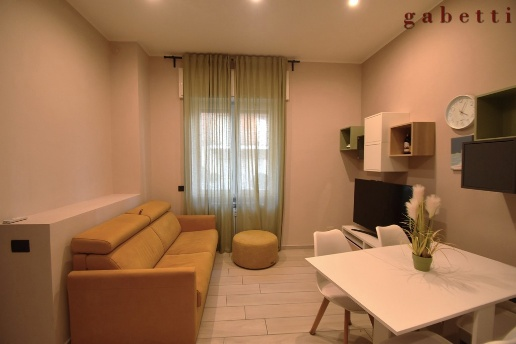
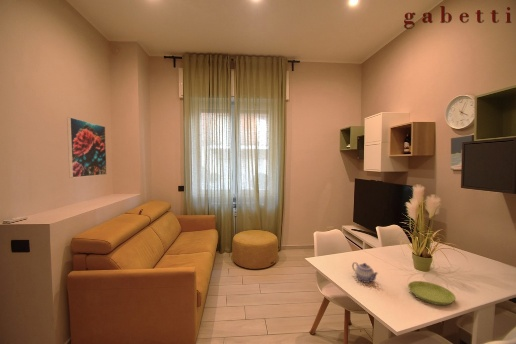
+ teapot [351,261,379,284]
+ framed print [66,116,108,179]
+ saucer [407,280,457,306]
